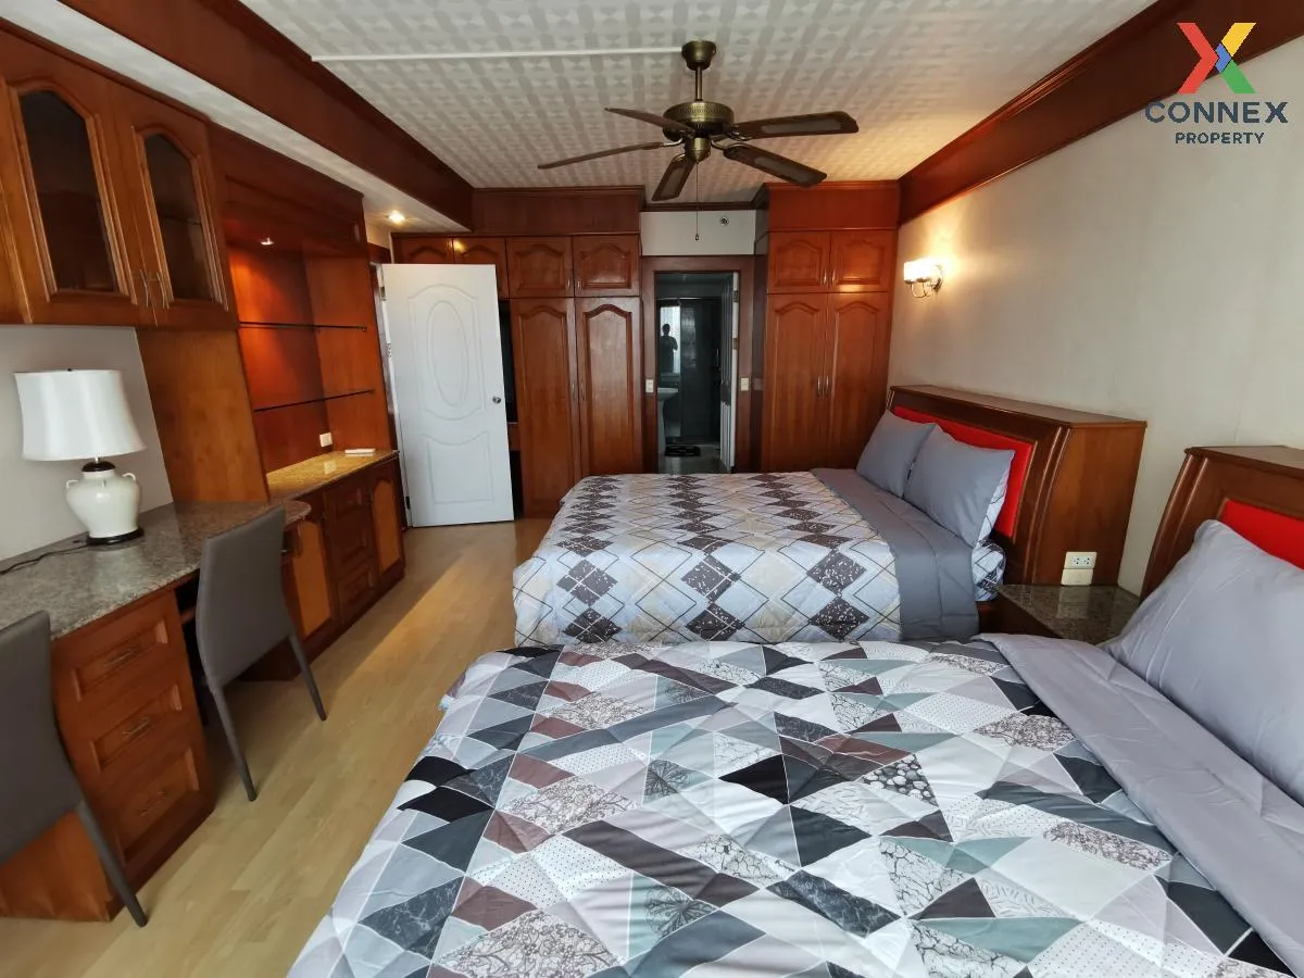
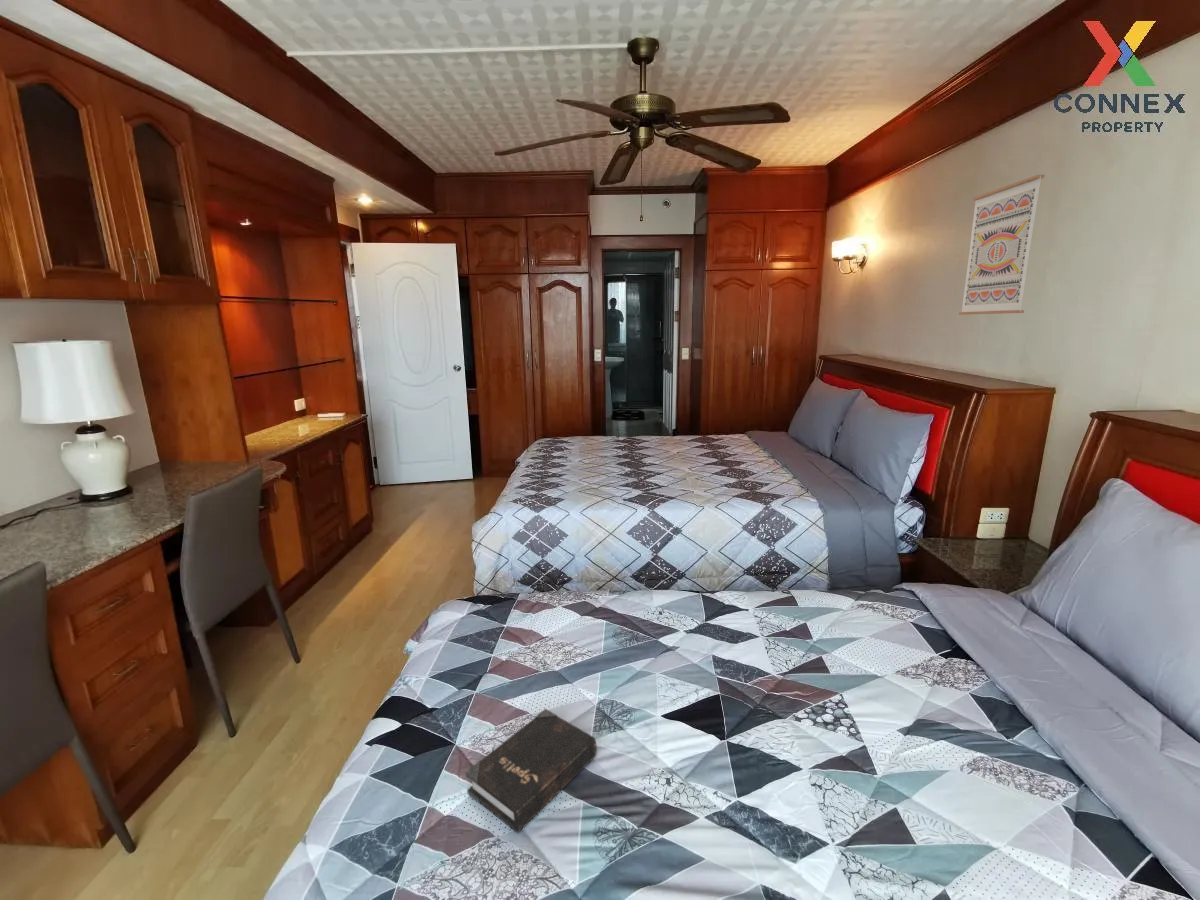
+ hardback book [465,708,598,834]
+ wall art [958,174,1045,316]
